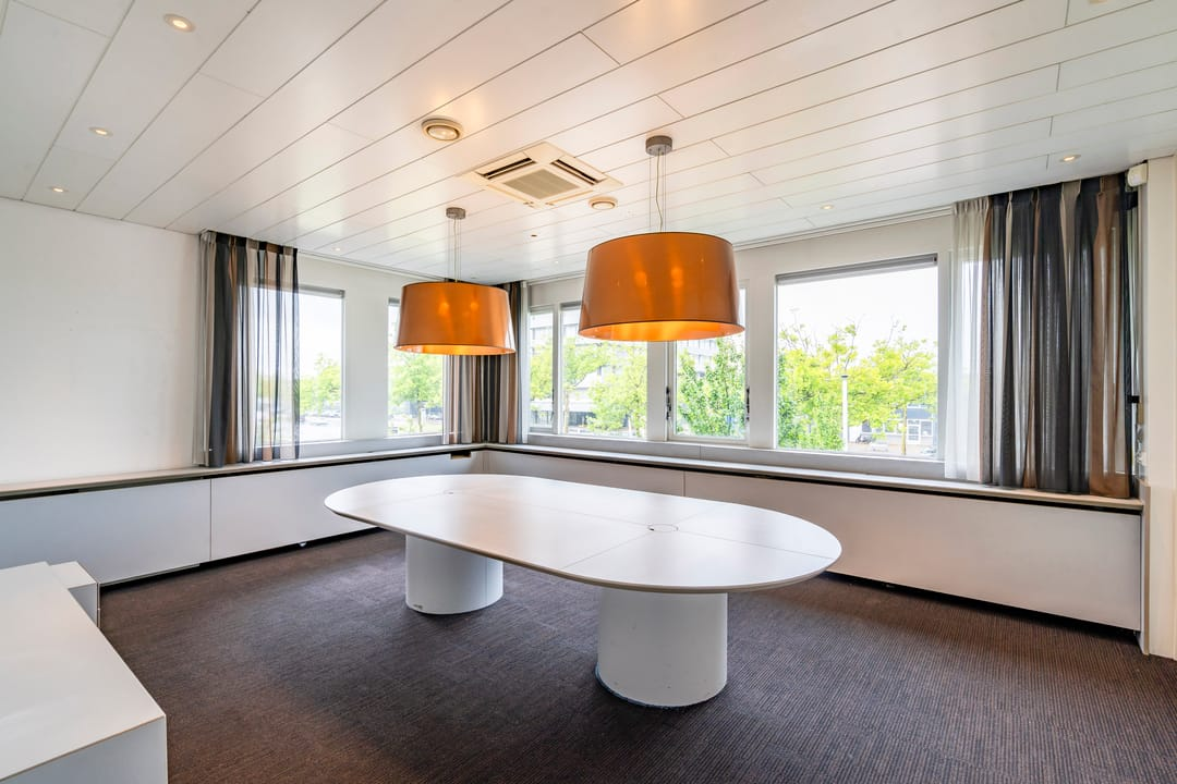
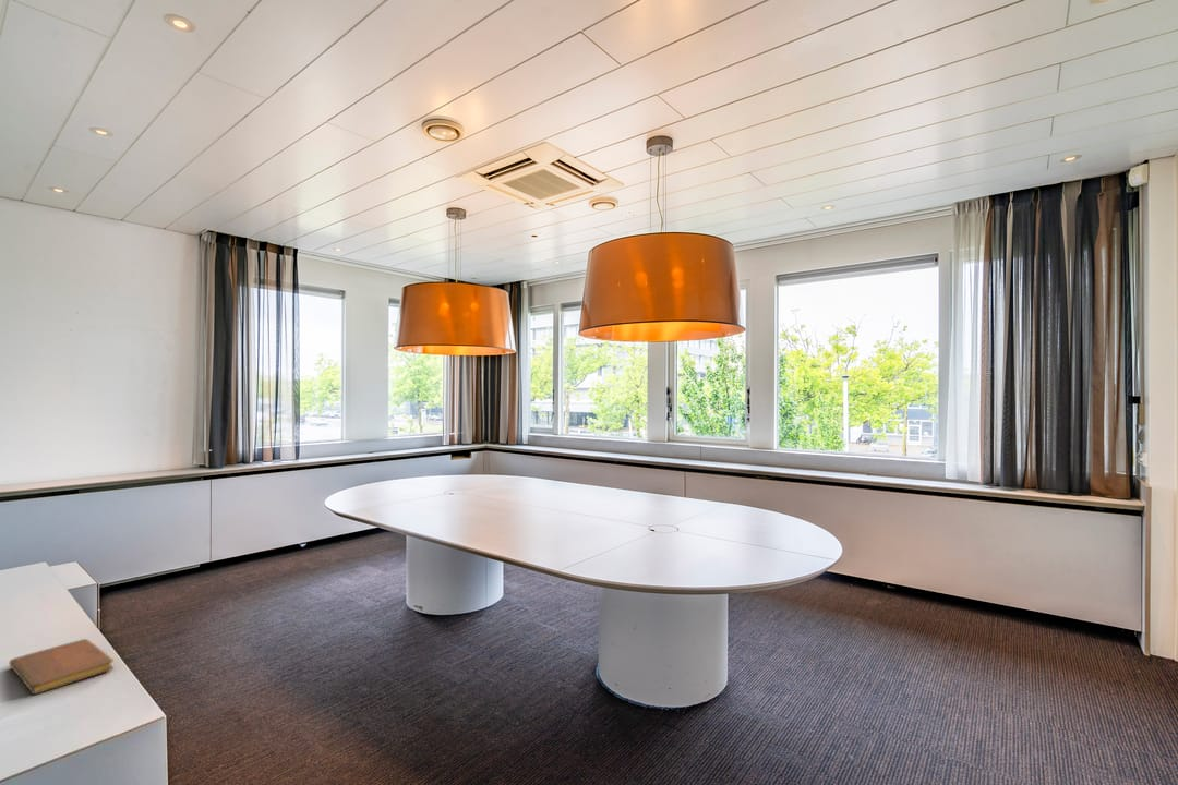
+ notebook [9,638,115,696]
